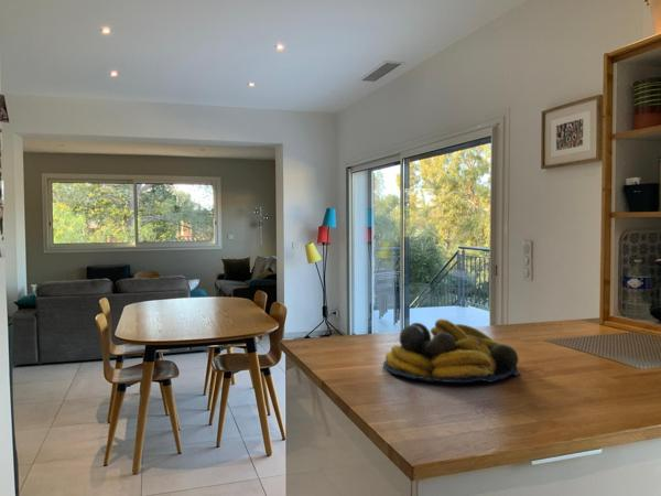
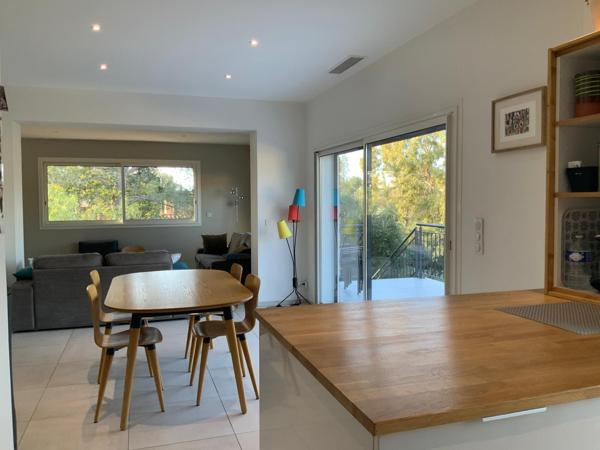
- fruit bowl [382,317,521,384]
